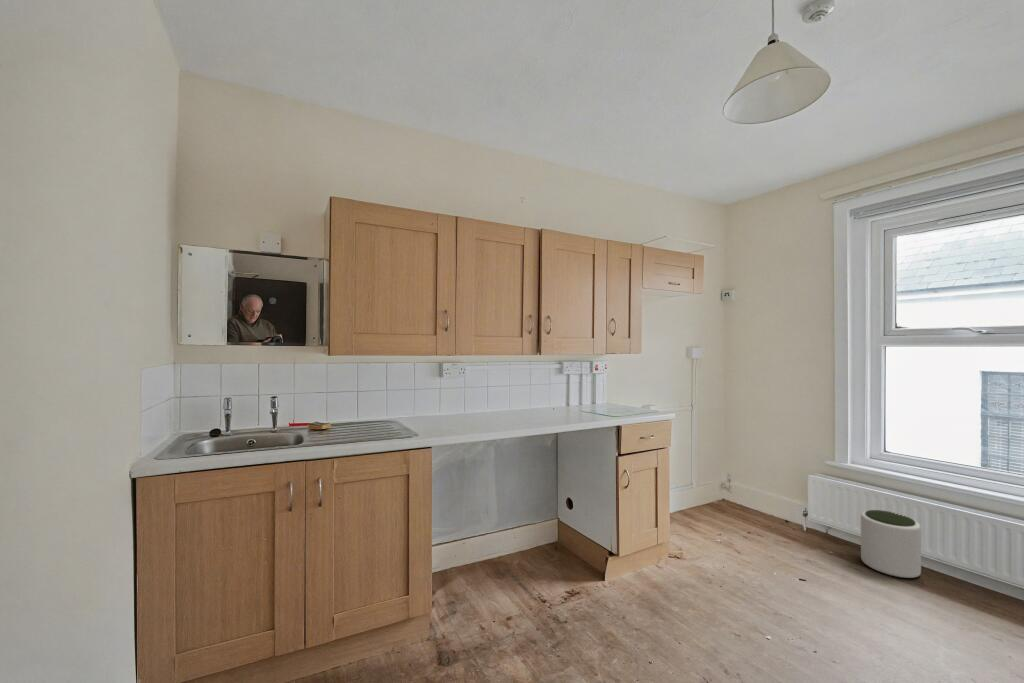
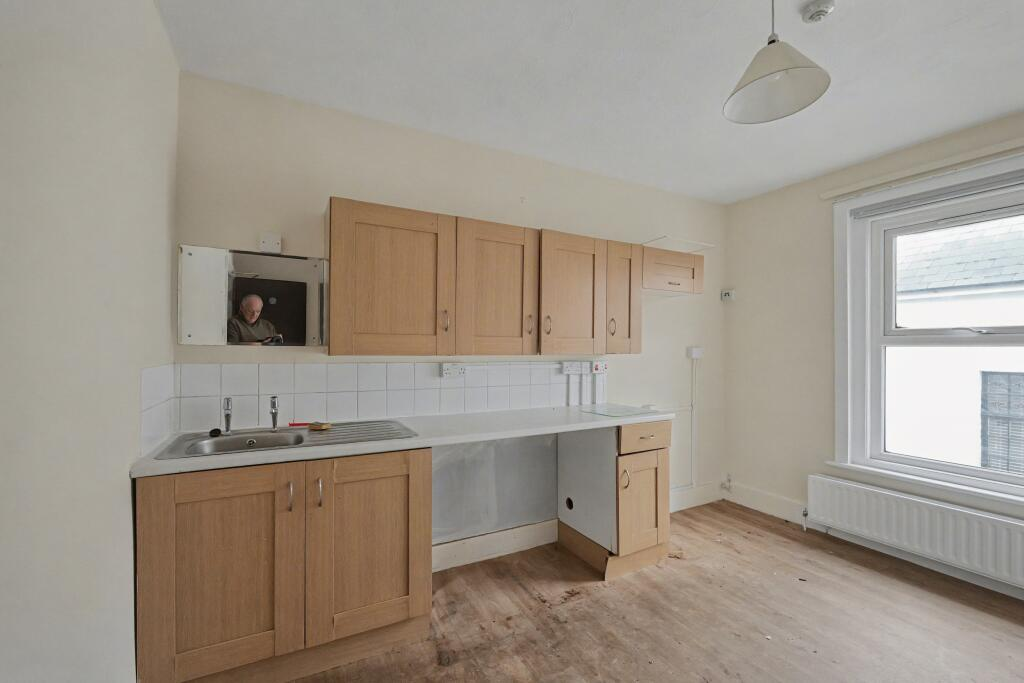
- plant pot [860,509,922,579]
